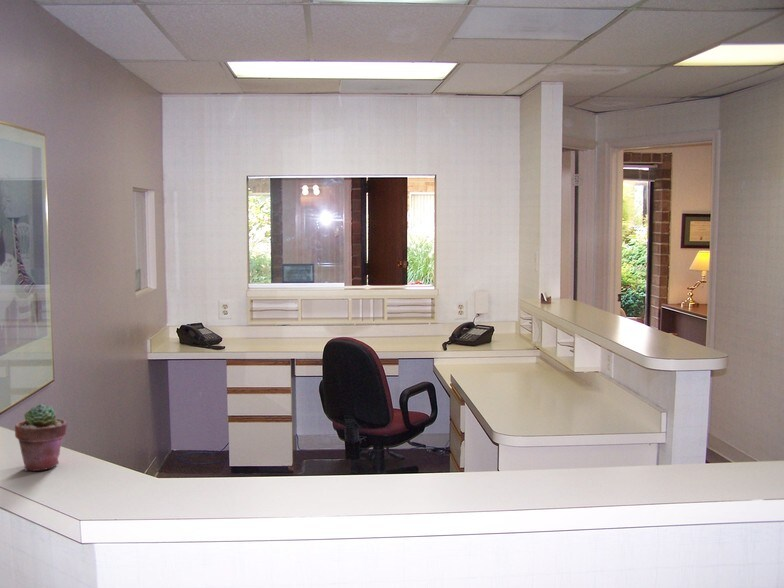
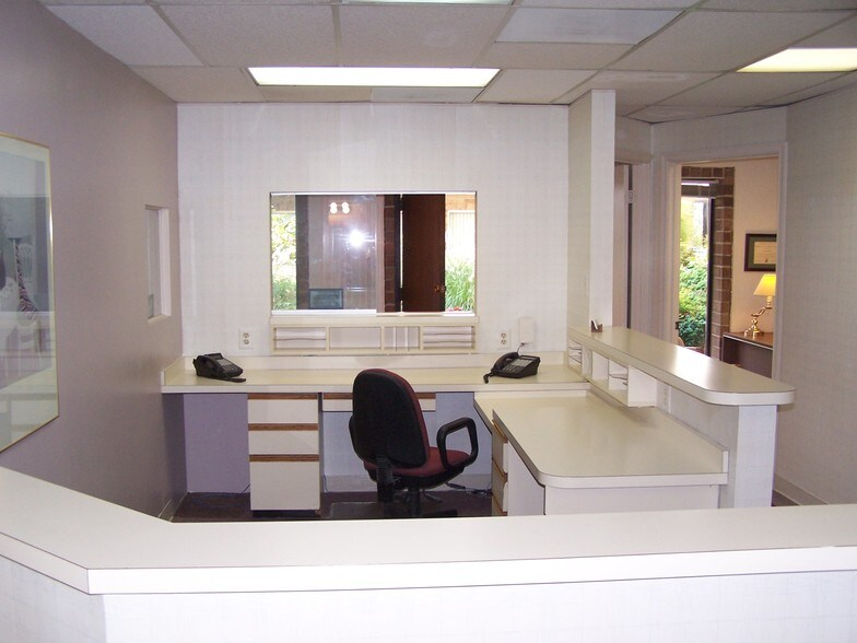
- potted succulent [14,403,68,472]
